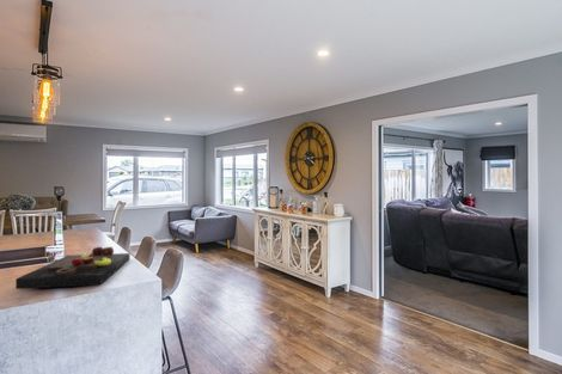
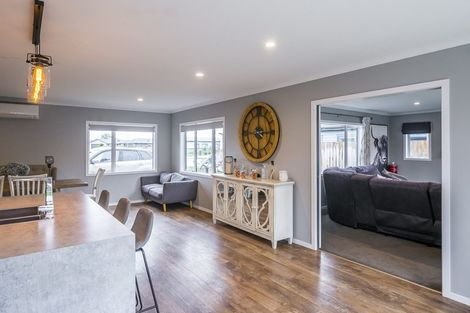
- cutting board [14,246,130,290]
